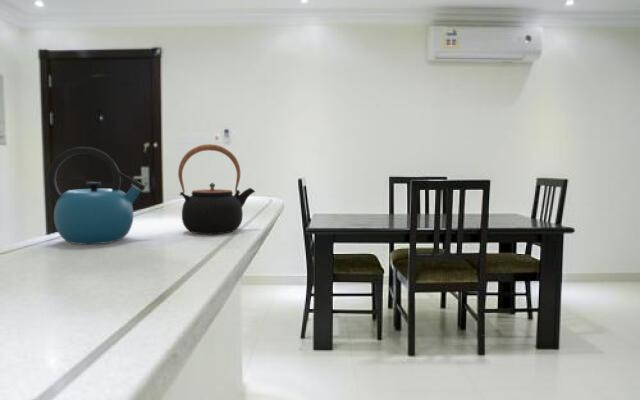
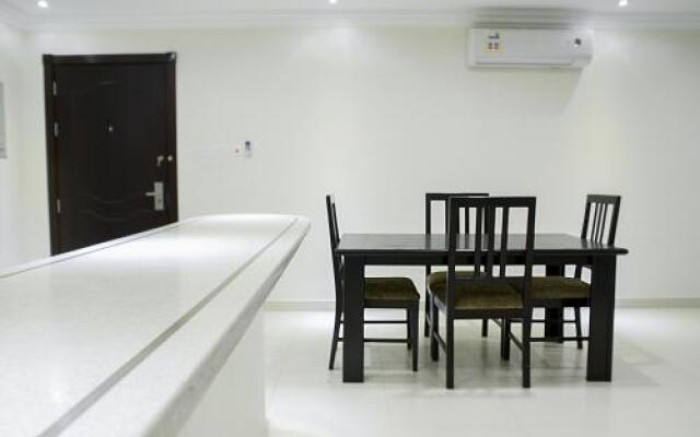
- kettle [47,146,147,245]
- teapot [177,143,256,235]
